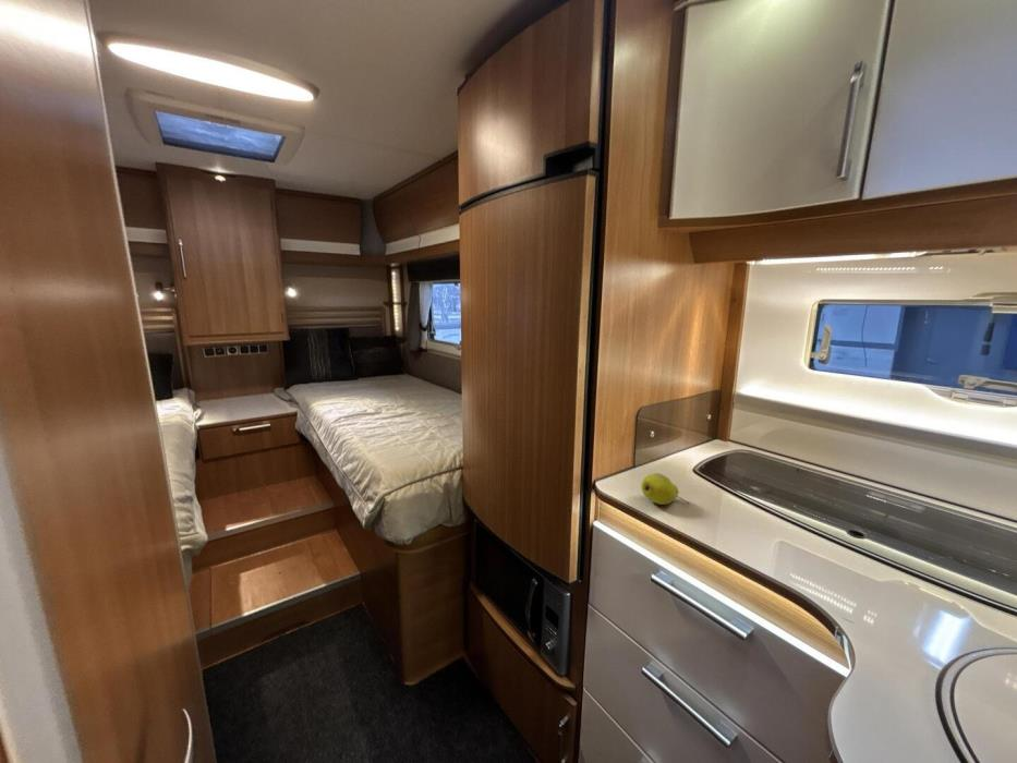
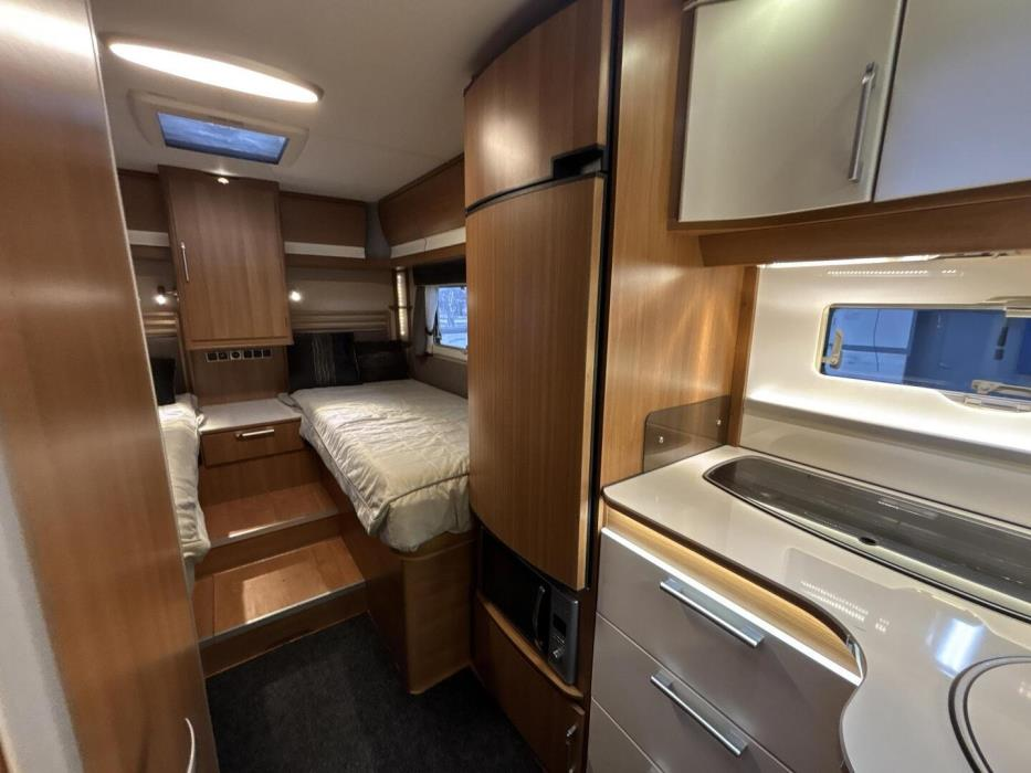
- fruit [640,472,691,506]
